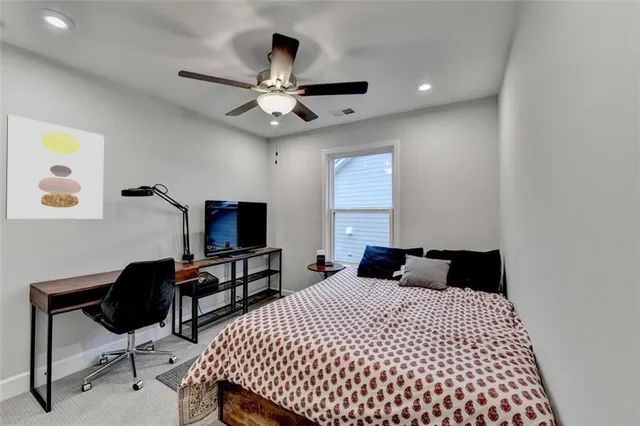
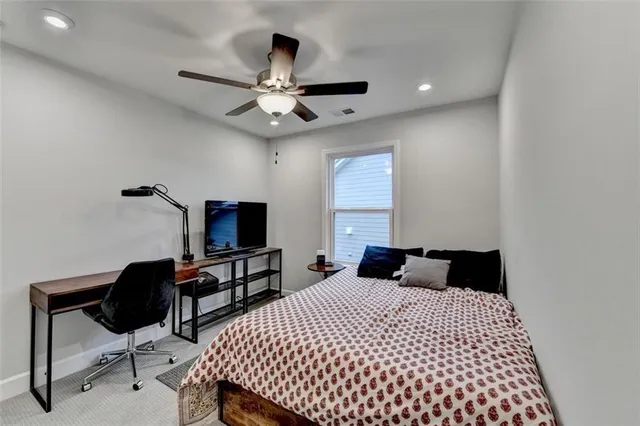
- wall art [4,114,105,220]
